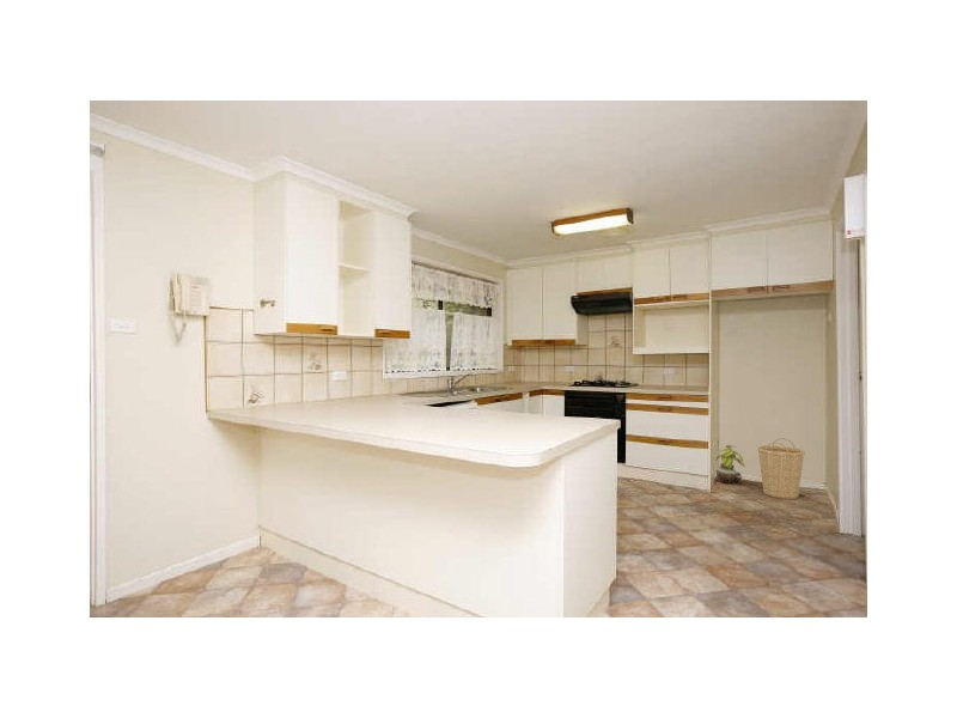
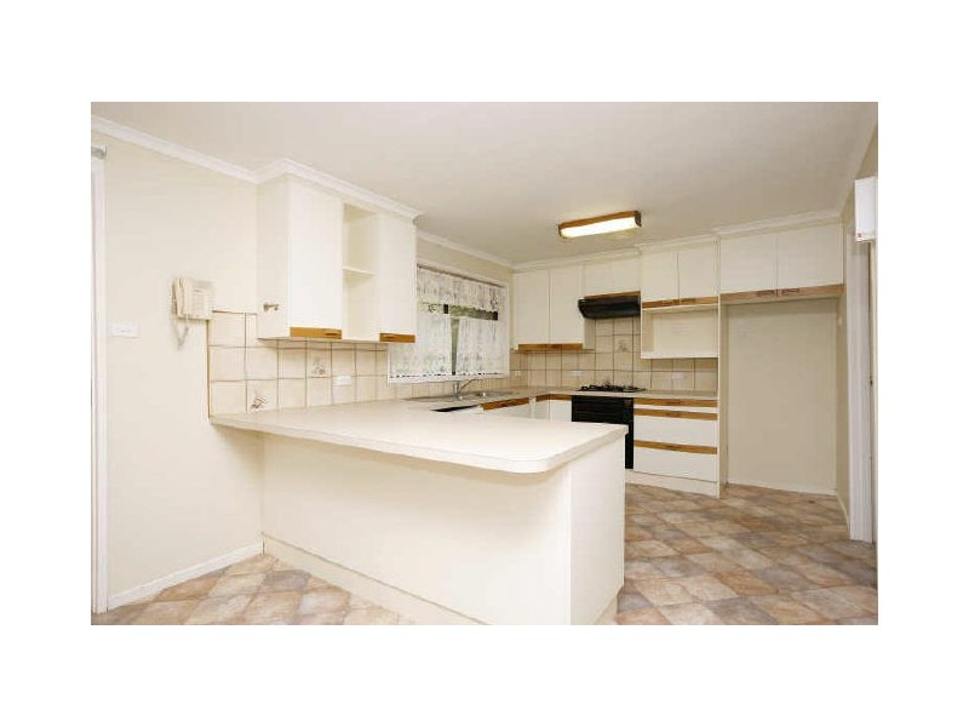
- potted plant [715,444,745,485]
- basket [756,437,805,500]
